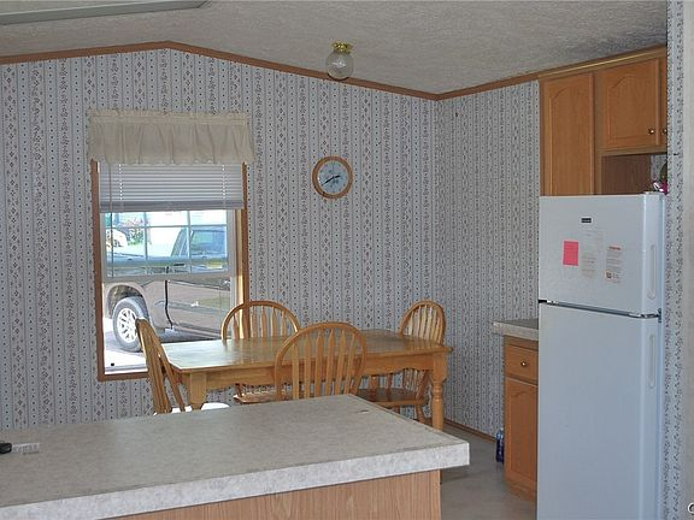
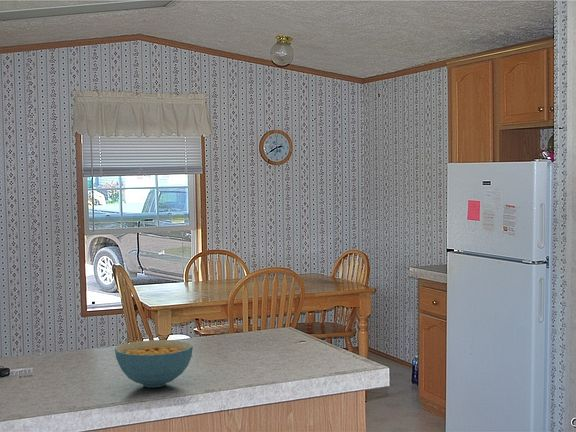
+ cereal bowl [114,339,194,388]
